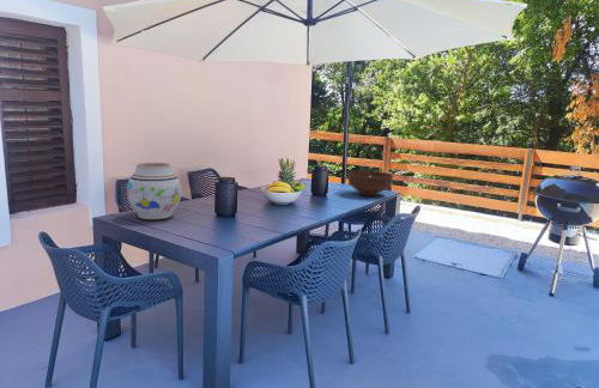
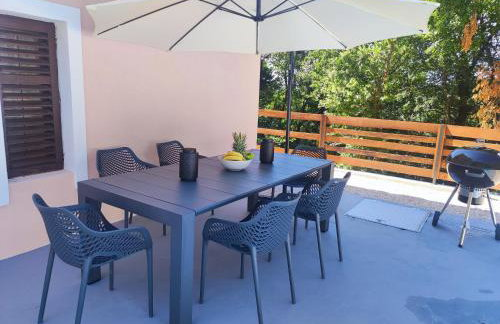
- vase [126,162,182,220]
- fruit bowl [346,170,394,196]
